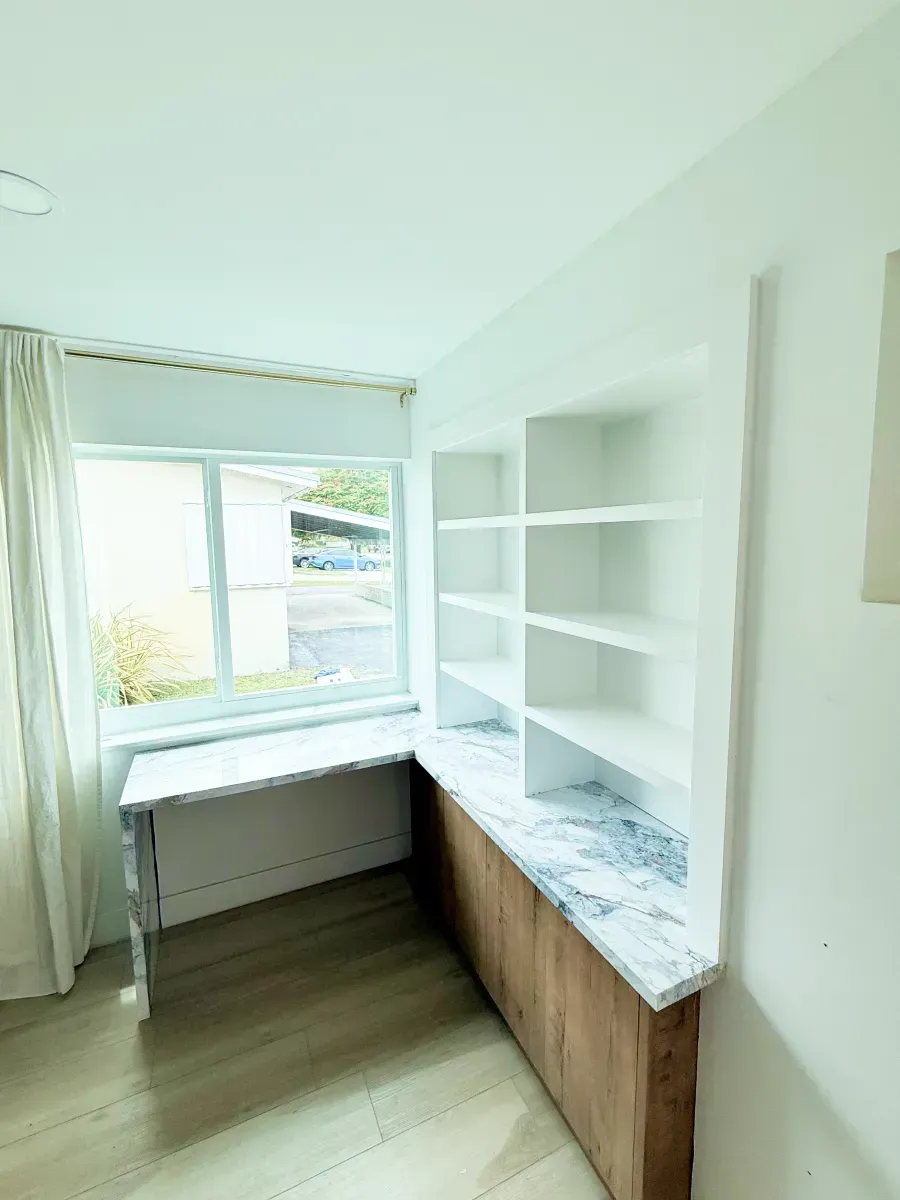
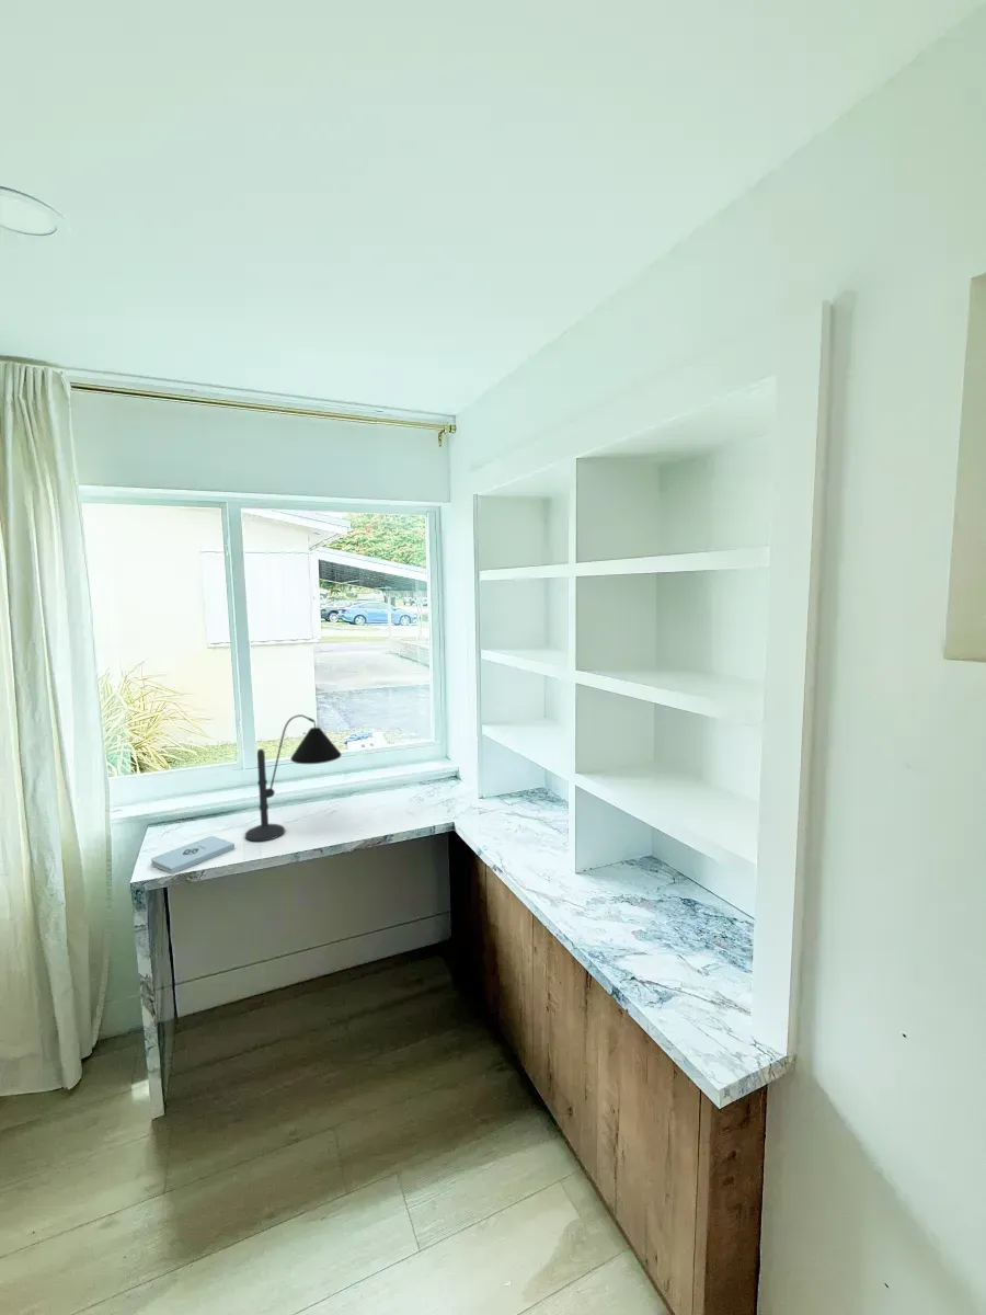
+ desk lamp [244,713,343,843]
+ notepad [150,835,236,874]
